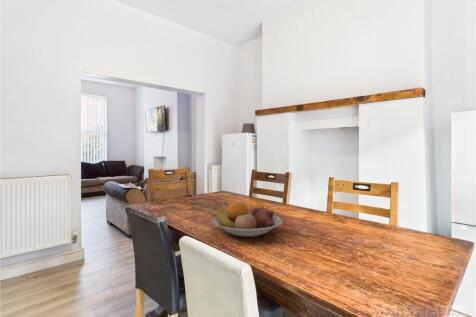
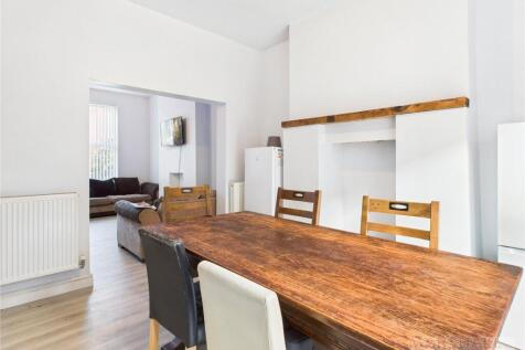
- fruit bowl [212,201,284,238]
